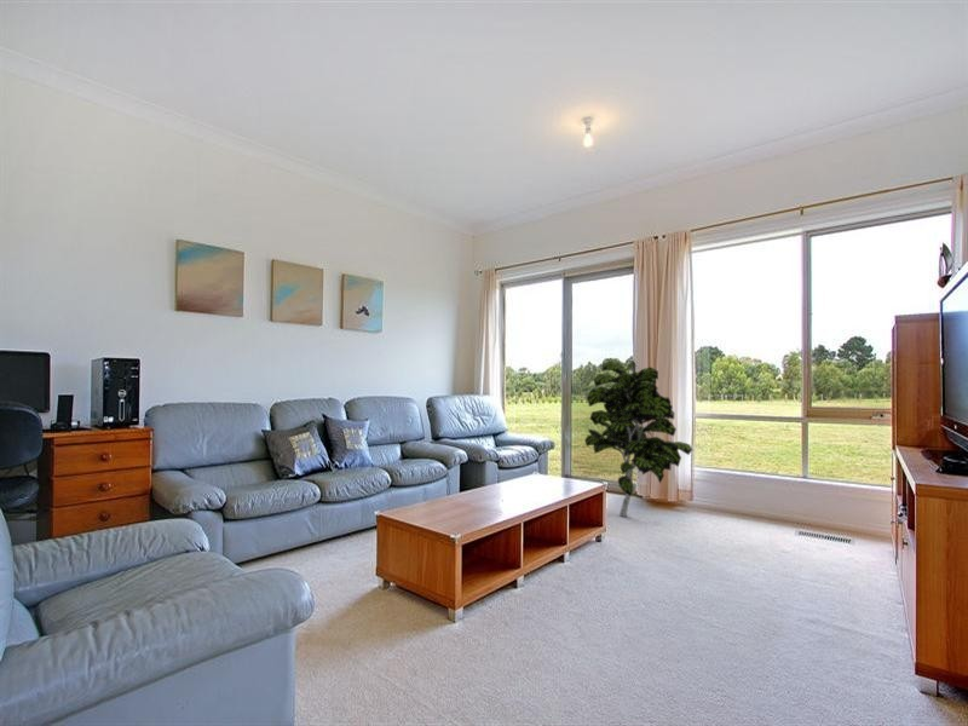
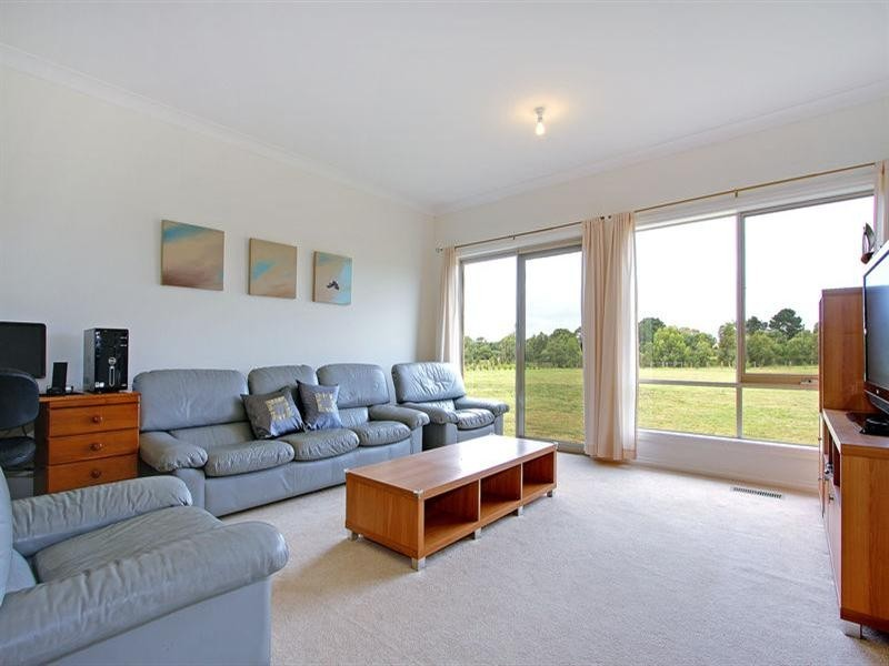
- indoor plant [583,359,693,518]
